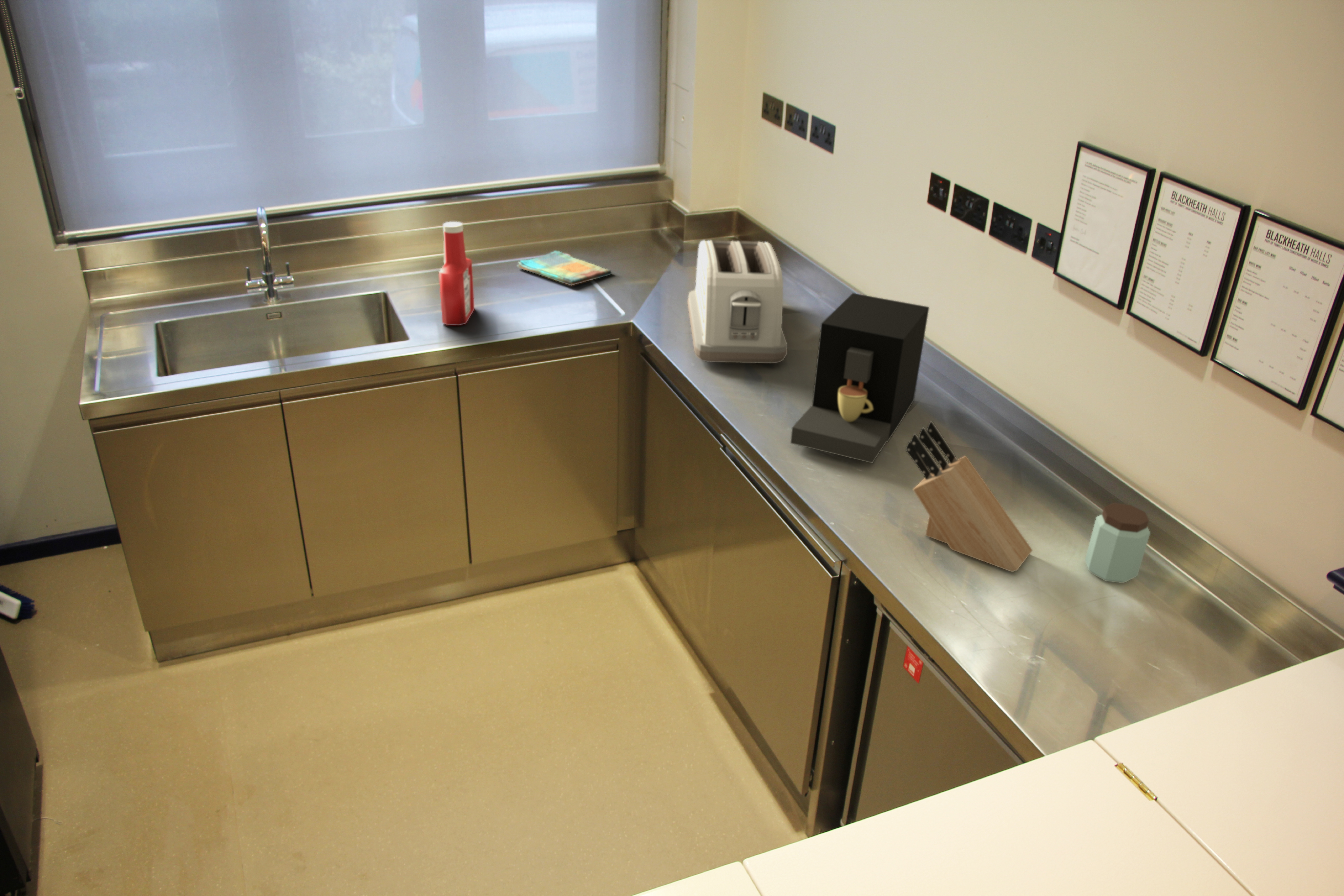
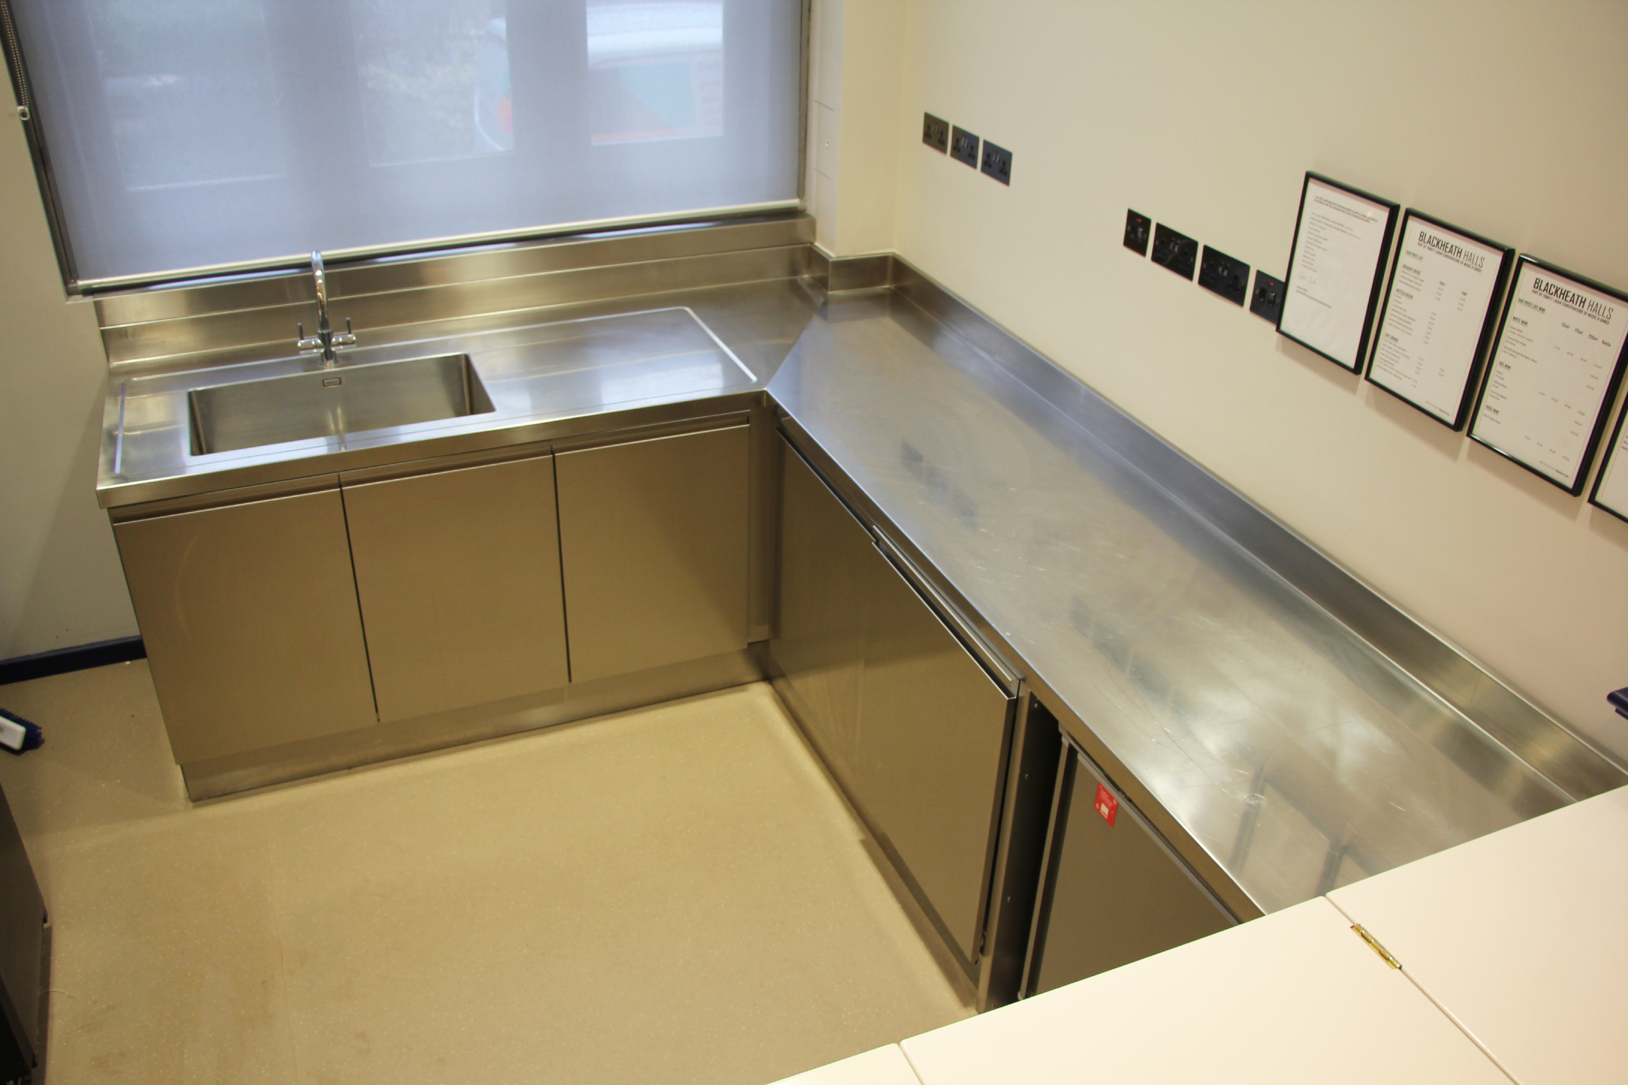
- peanut butter [1084,503,1151,584]
- soap bottle [438,221,475,326]
- dish towel [517,251,612,286]
- knife block [905,421,1033,572]
- coffee maker [790,293,930,464]
- toaster [687,240,788,364]
